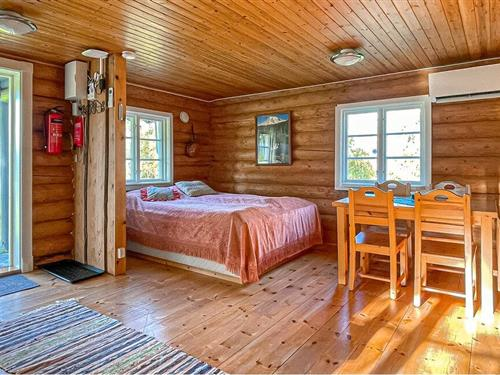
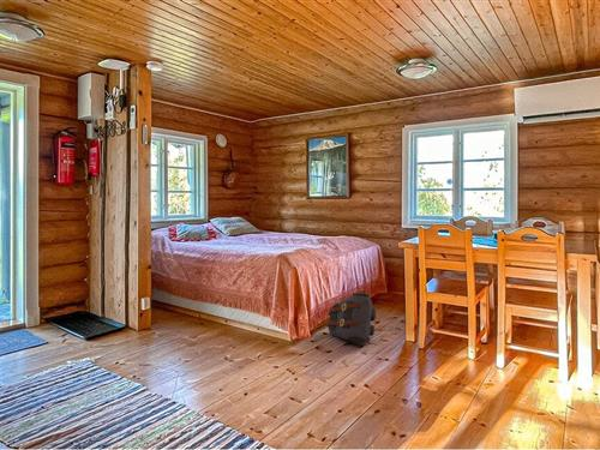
+ backpack [325,292,377,344]
